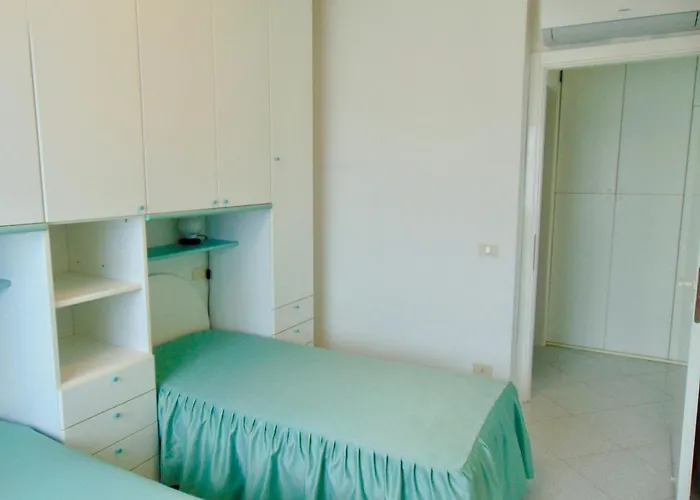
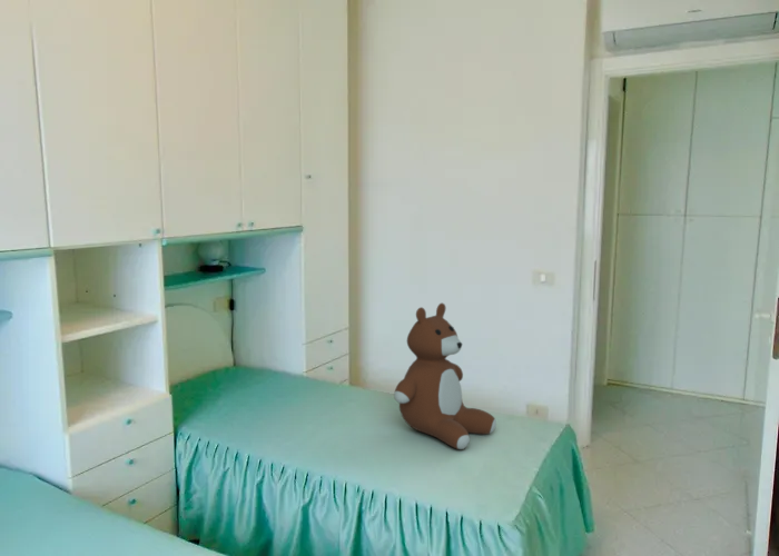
+ teddy bear [393,302,497,450]
